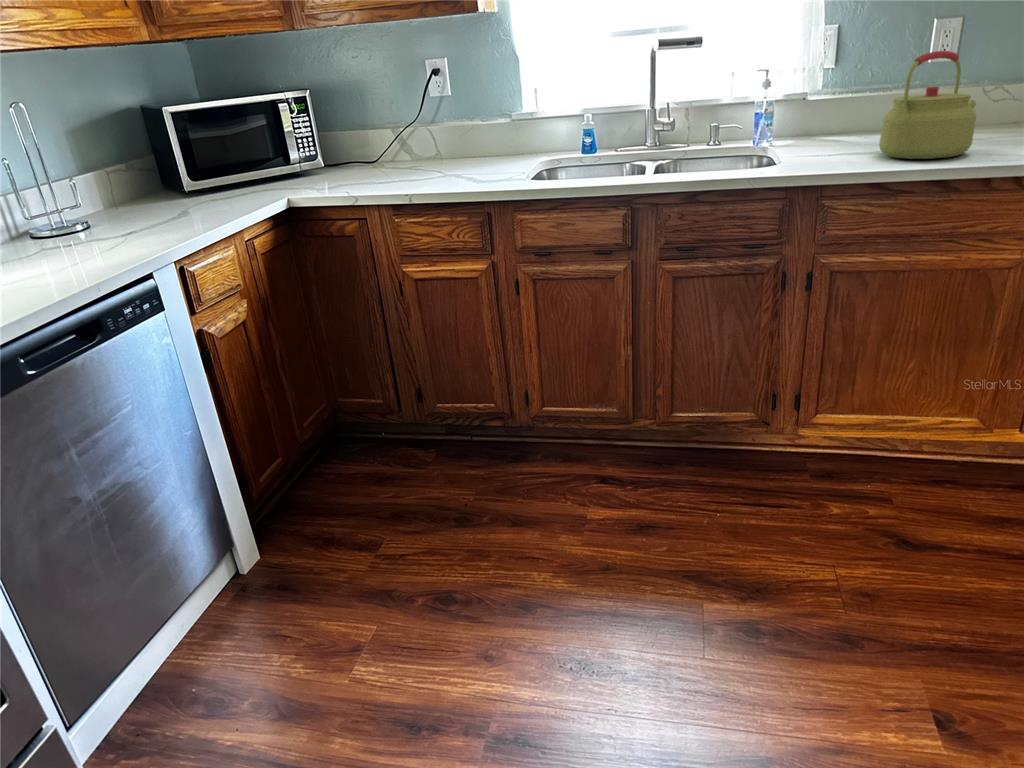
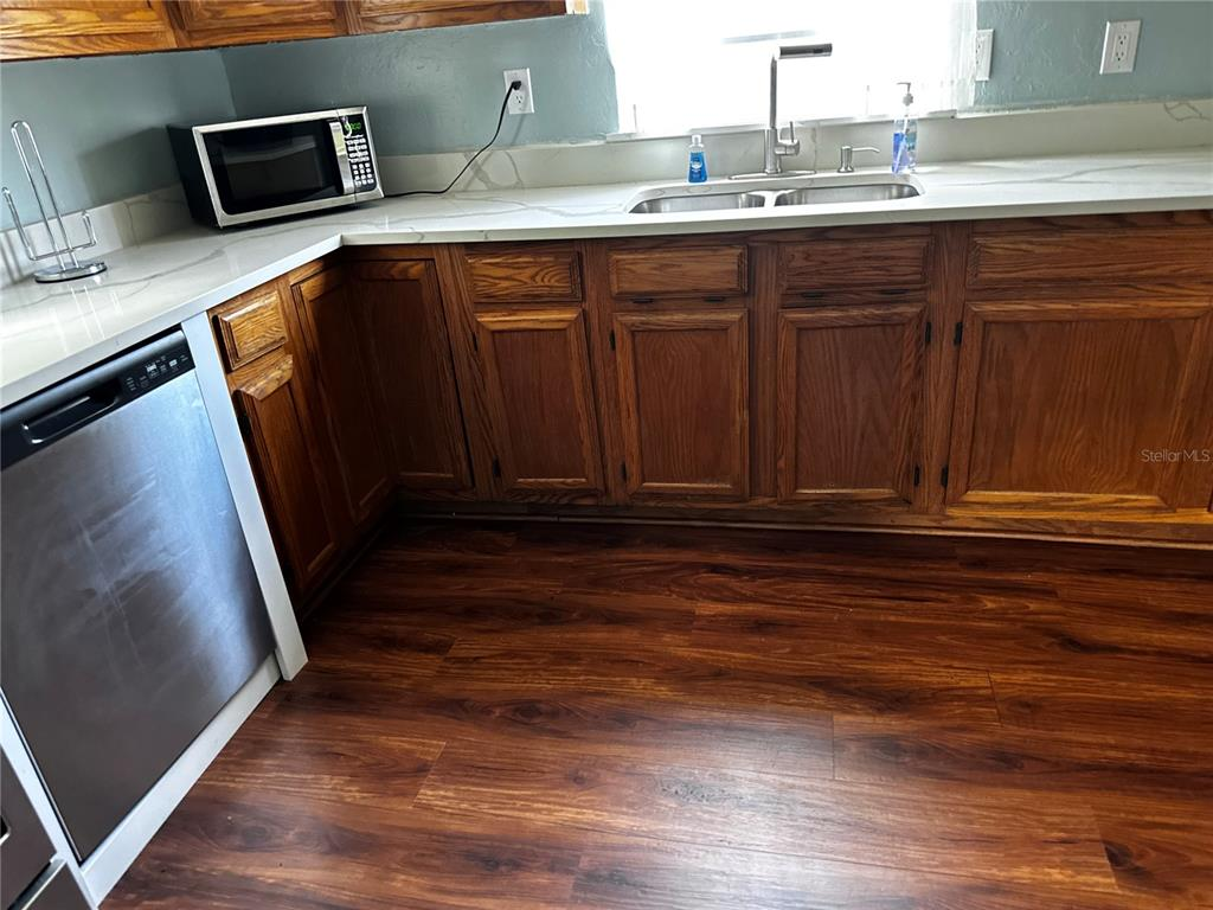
- kettle [878,50,977,160]
